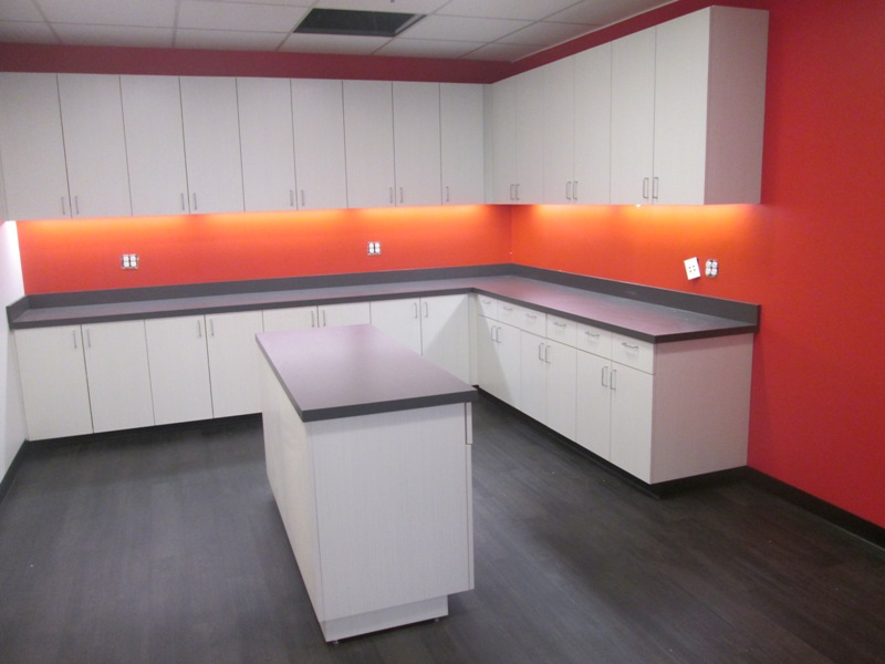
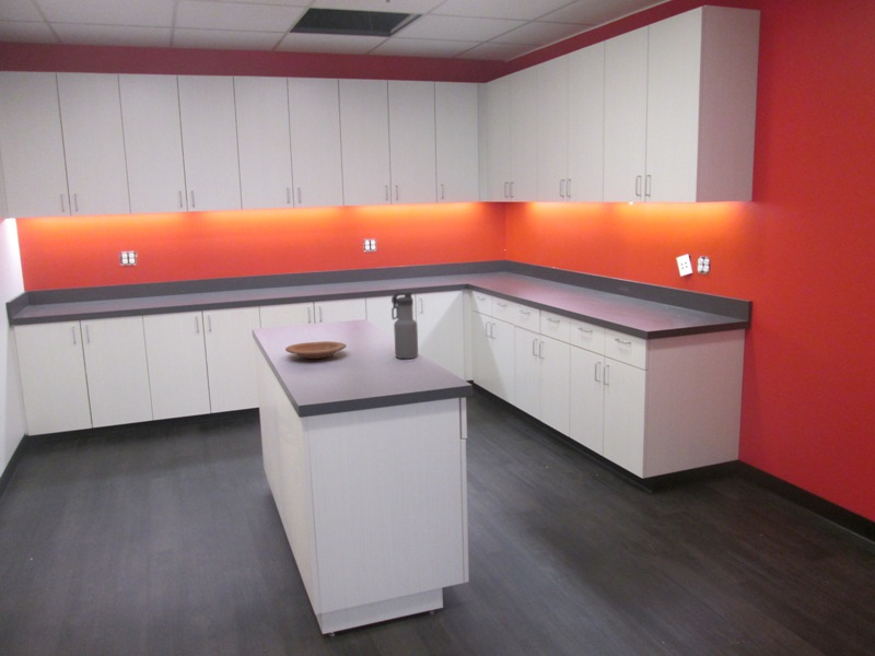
+ plate [284,340,348,360]
+ water bottle [390,290,419,360]
